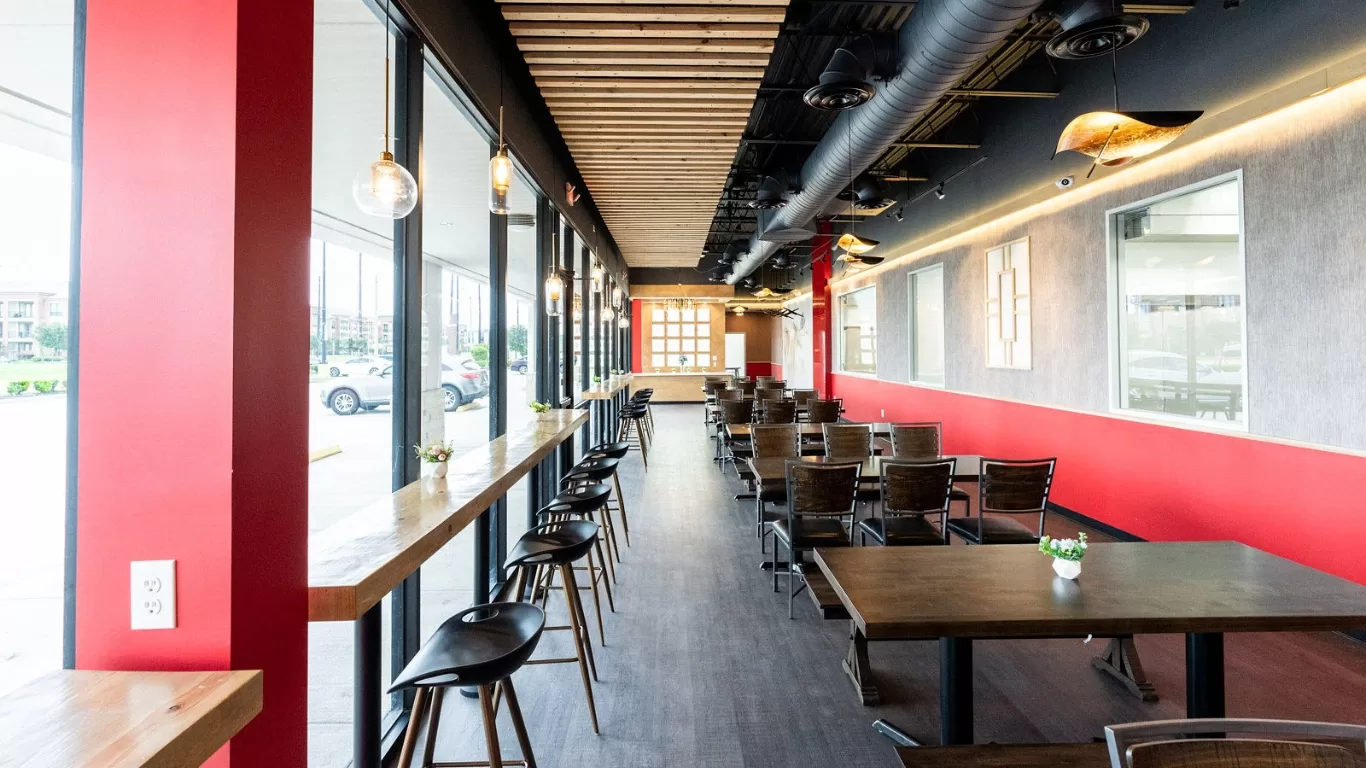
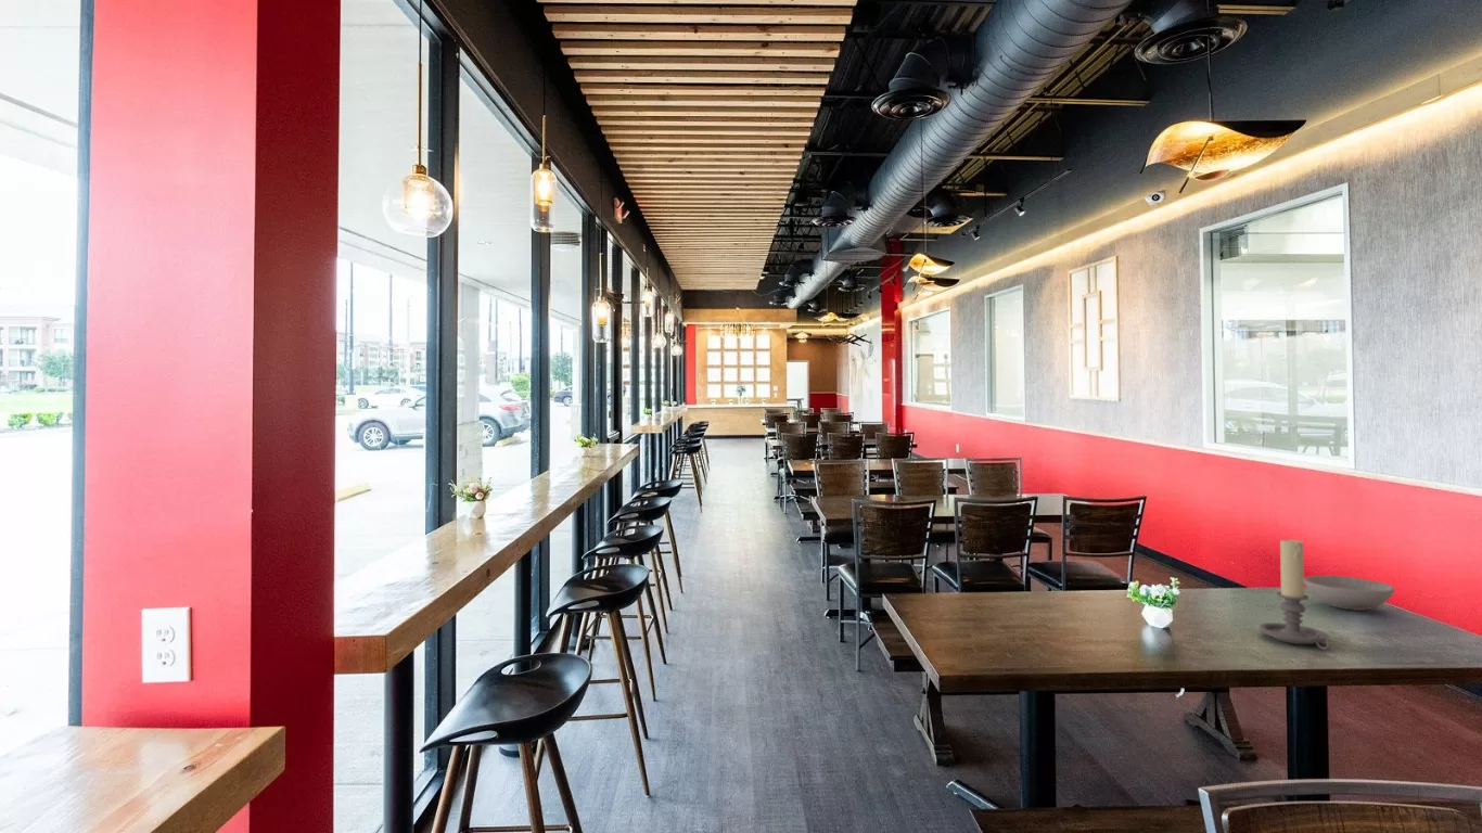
+ bowl [1304,575,1396,612]
+ candle holder [1259,538,1331,651]
